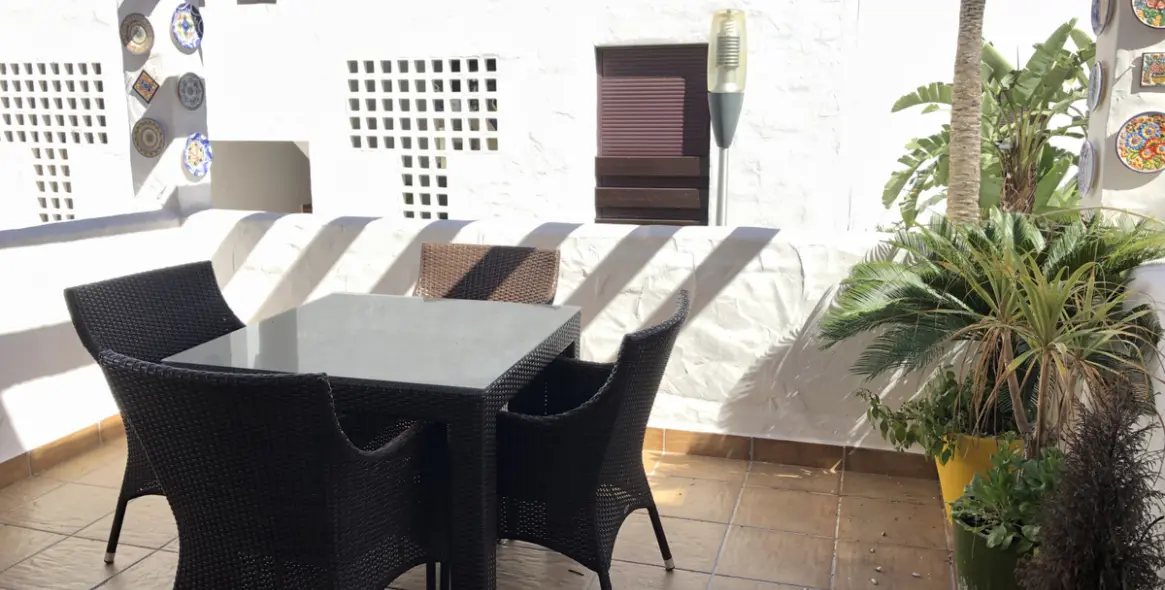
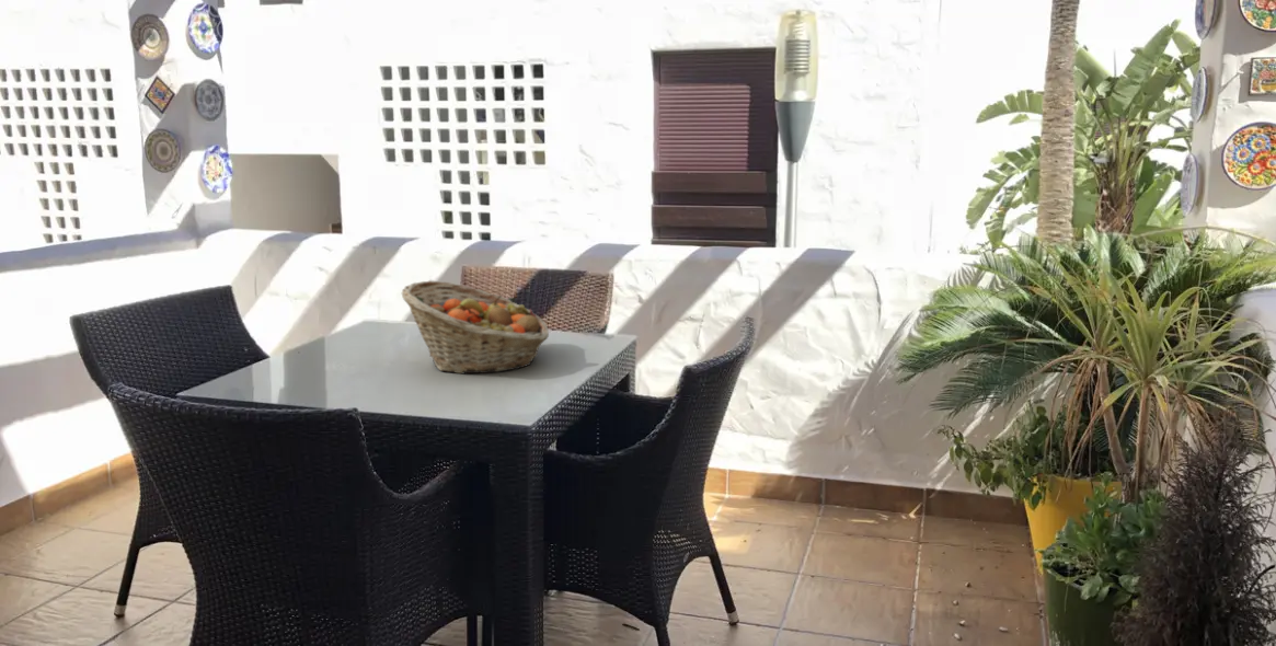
+ fruit basket [401,279,550,374]
